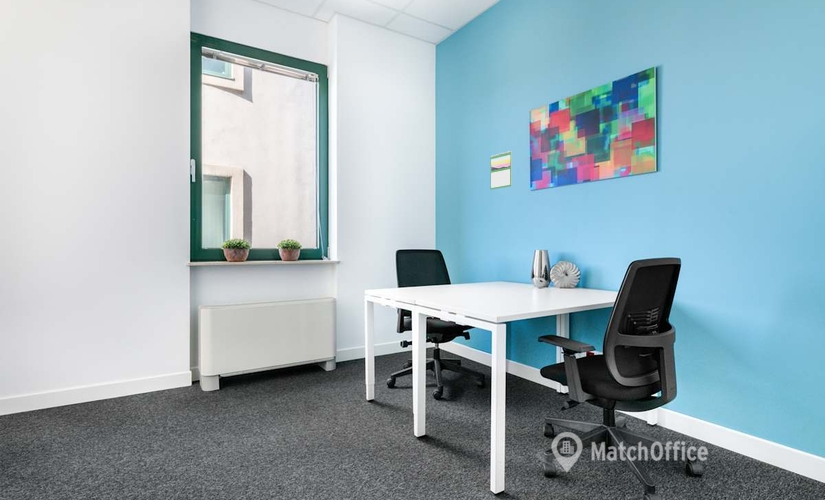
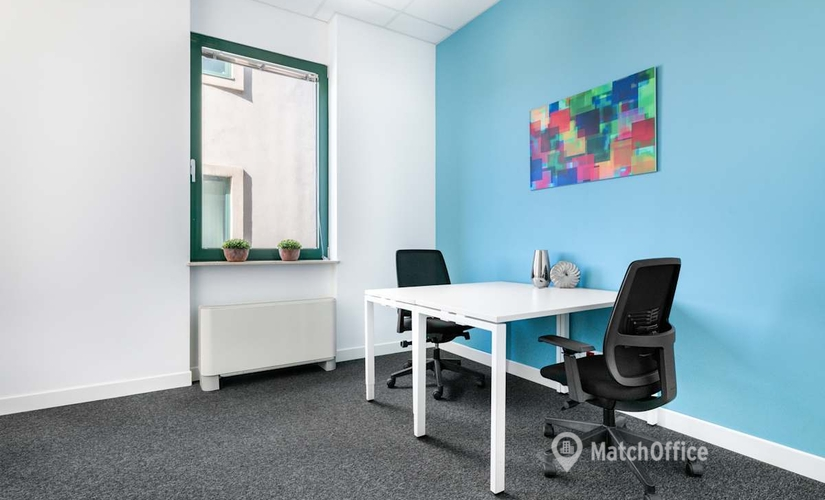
- calendar [490,150,513,190]
